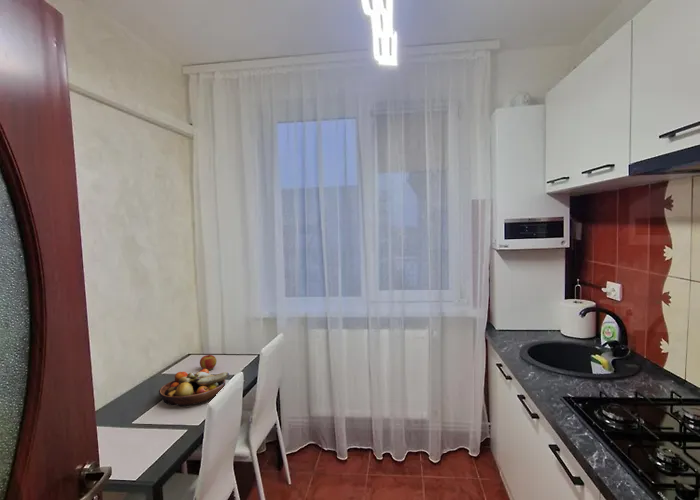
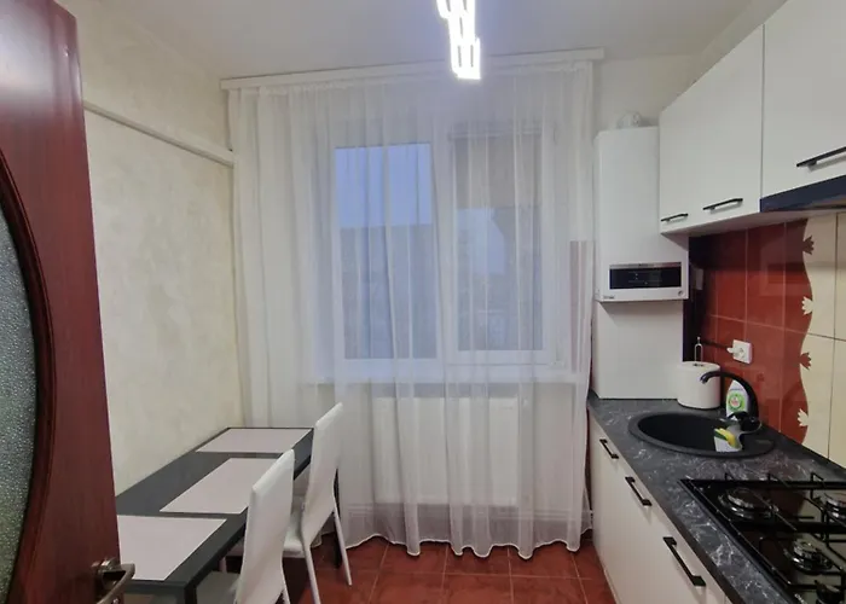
- fruit bowl [158,368,230,407]
- apple [199,353,217,371]
